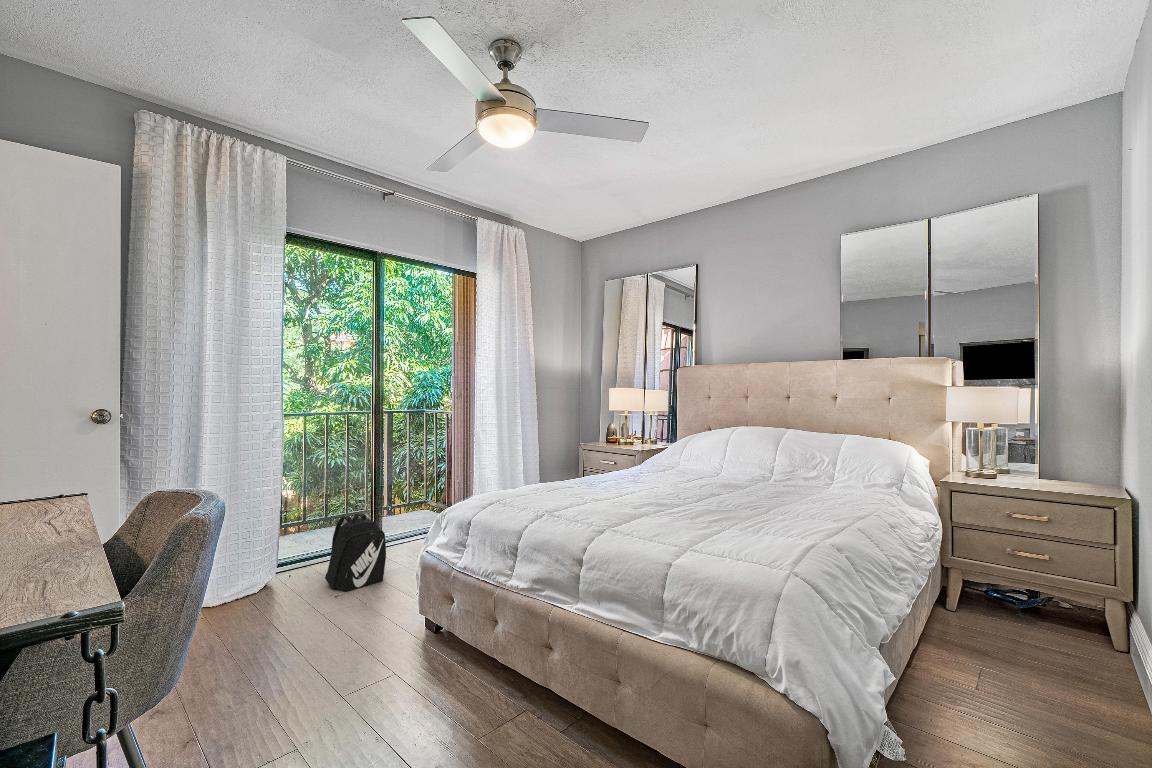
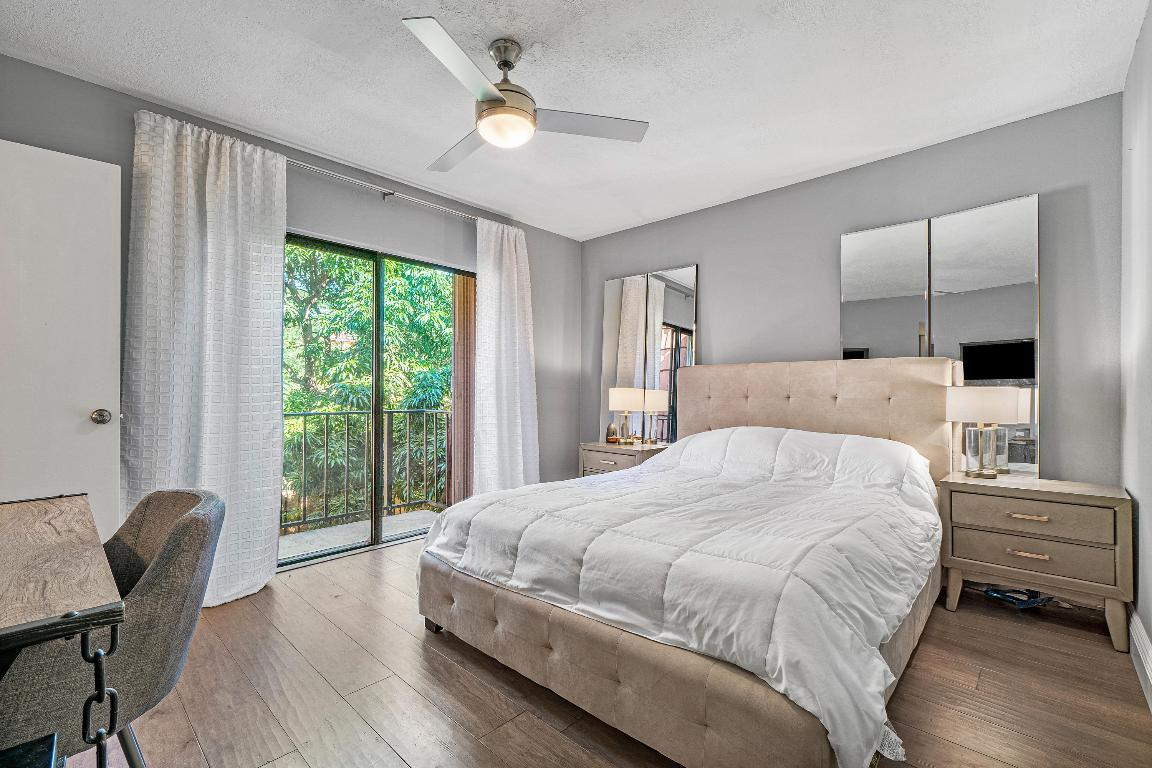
- backpack [324,513,387,593]
